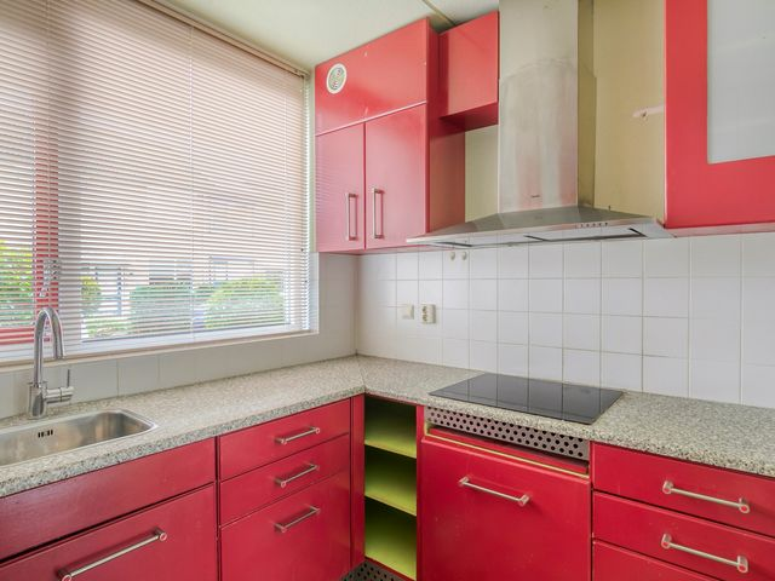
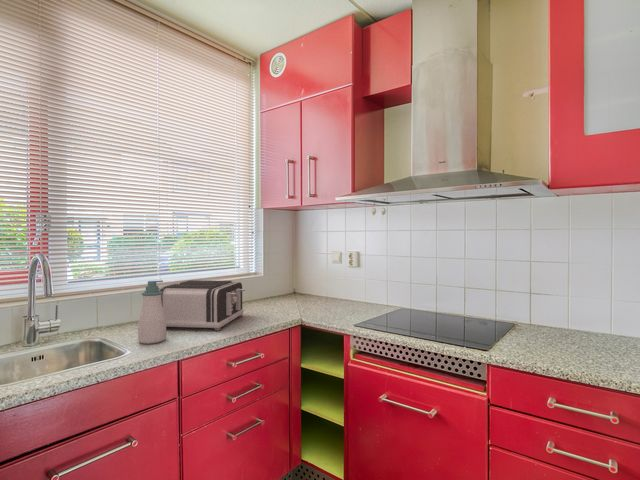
+ soap bottle [137,280,167,345]
+ toaster [159,279,246,332]
